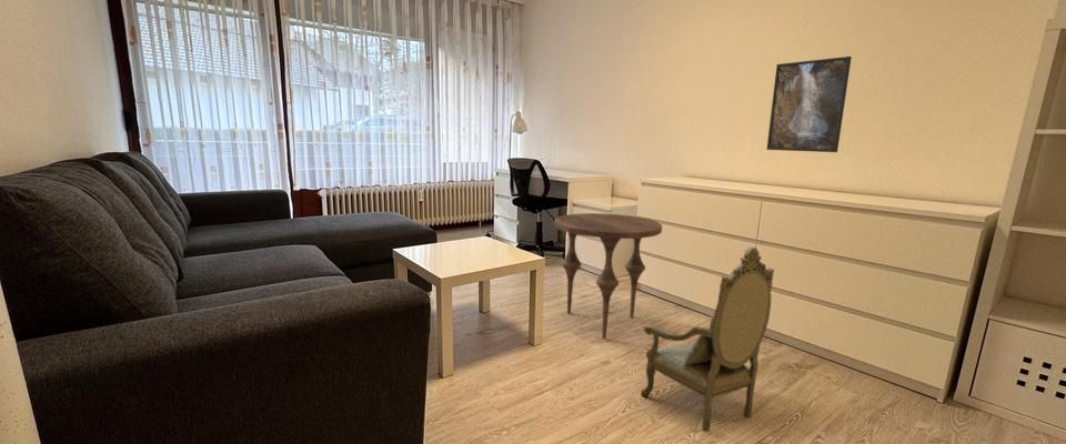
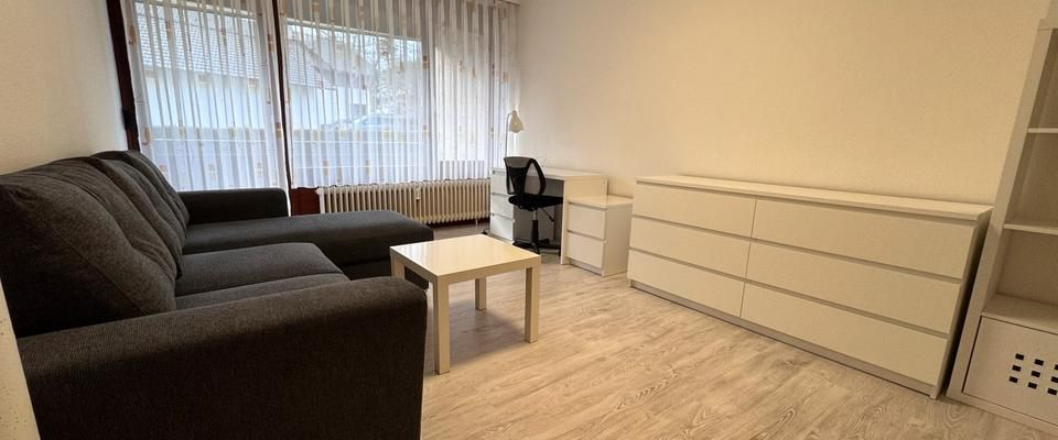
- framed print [765,56,853,153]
- armchair [640,246,775,433]
- side table [553,212,663,340]
